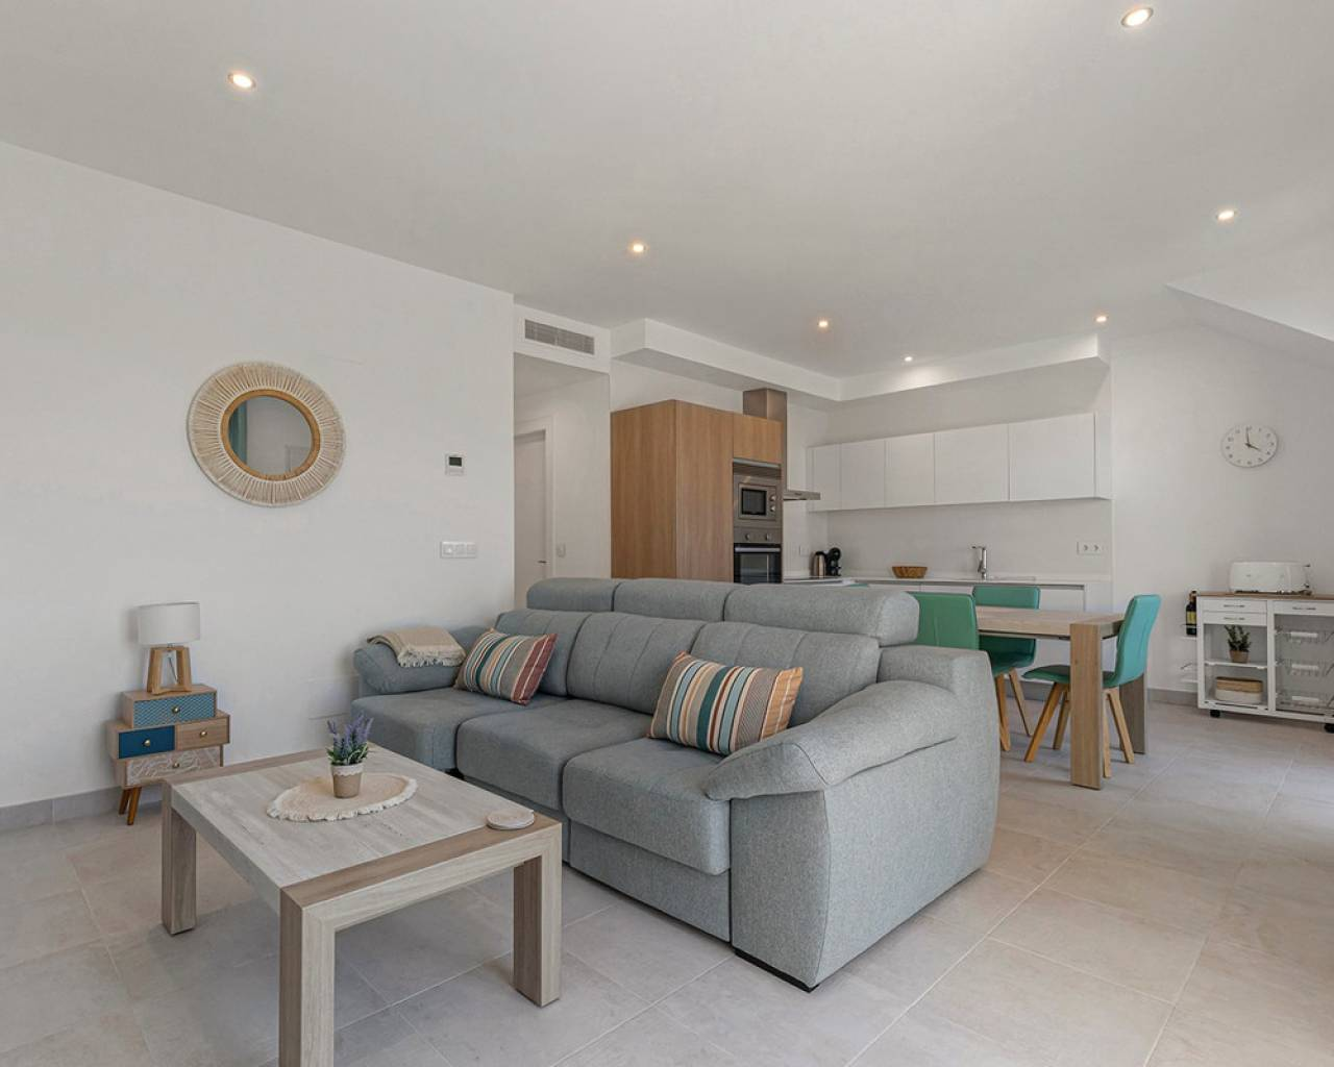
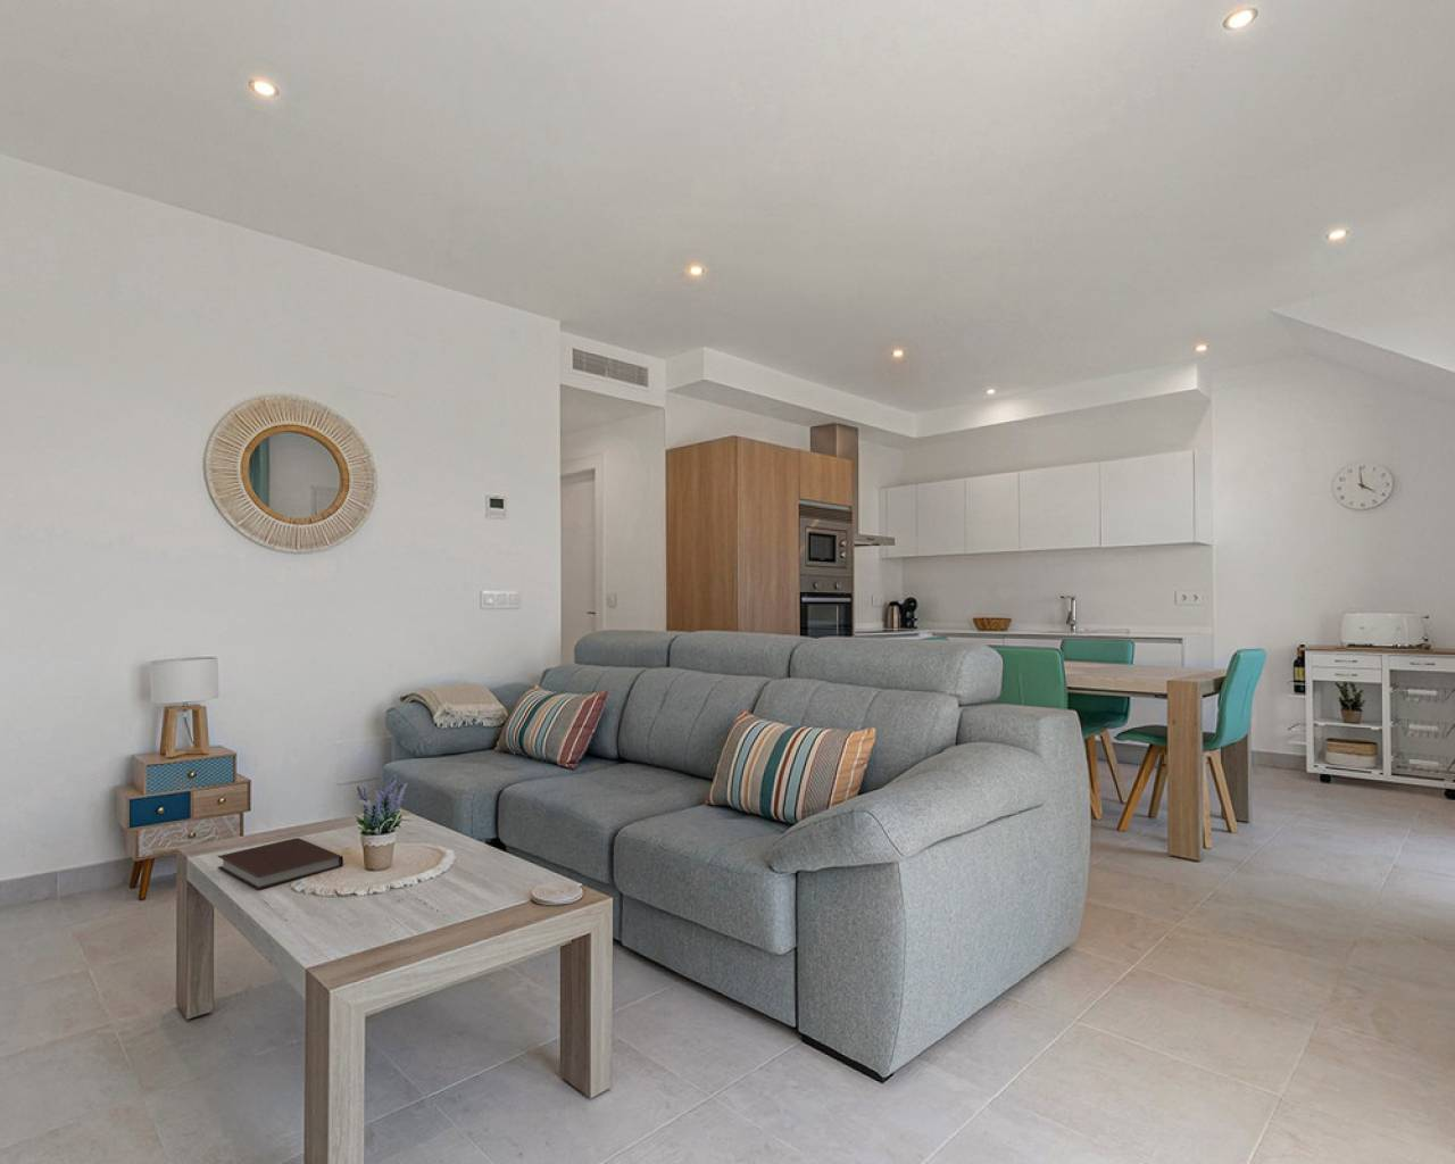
+ notebook [216,836,344,891]
